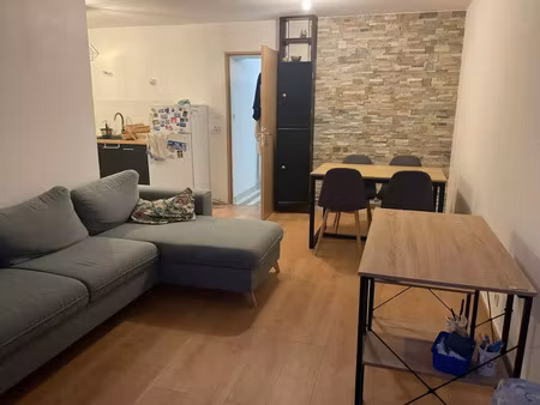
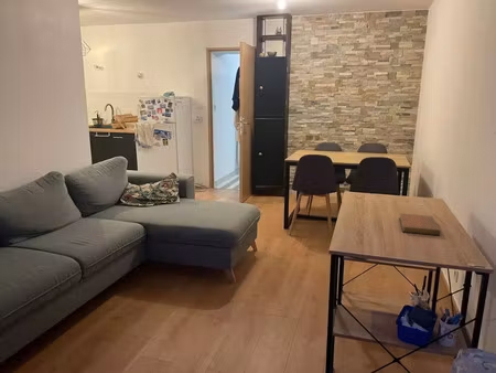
+ notebook [398,213,442,236]
